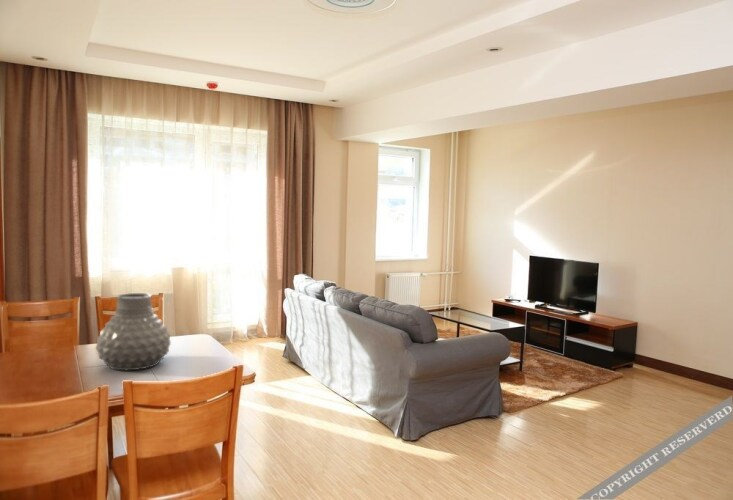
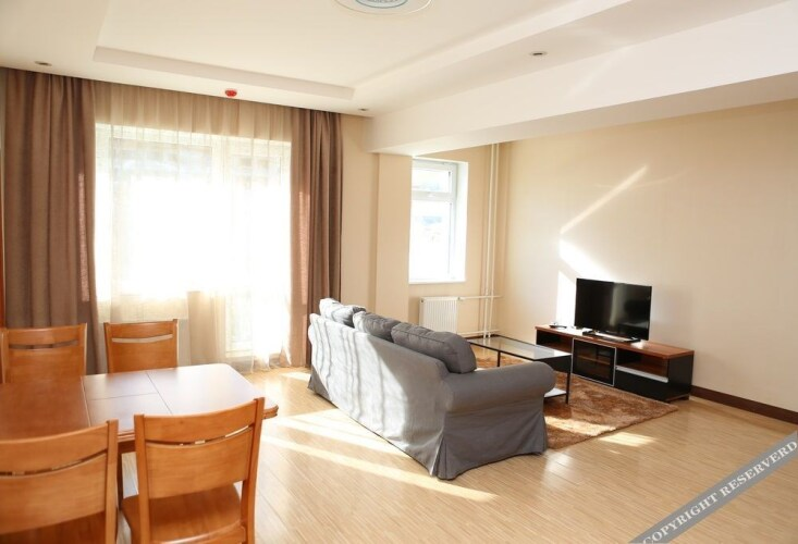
- vase [95,292,172,371]
